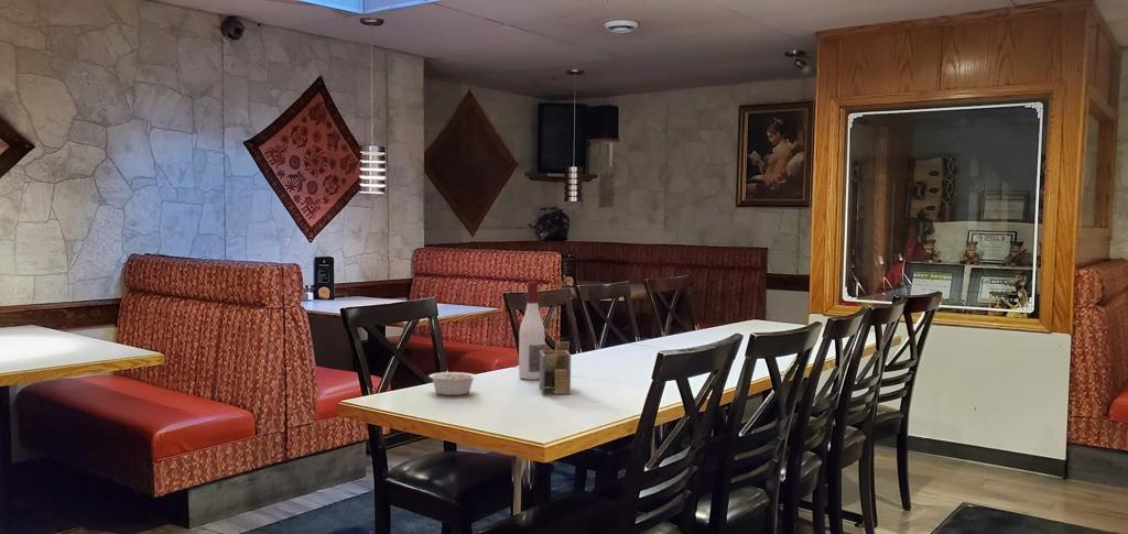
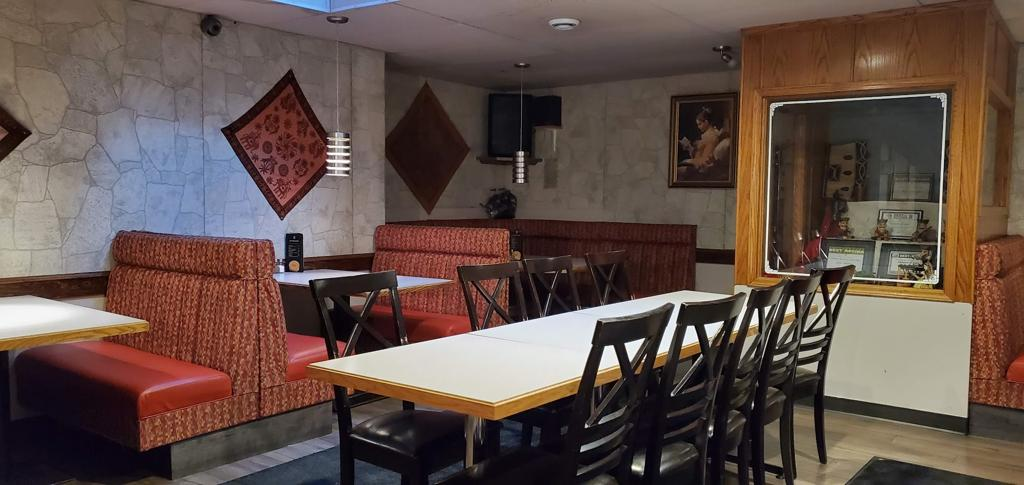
- legume [427,371,478,396]
- napkin holder [539,340,572,395]
- alcohol [518,281,546,381]
